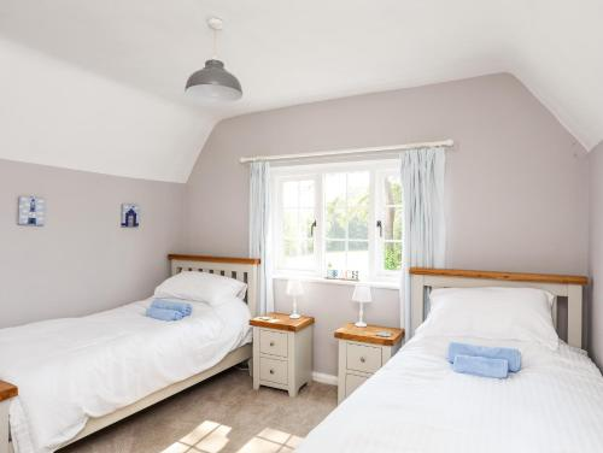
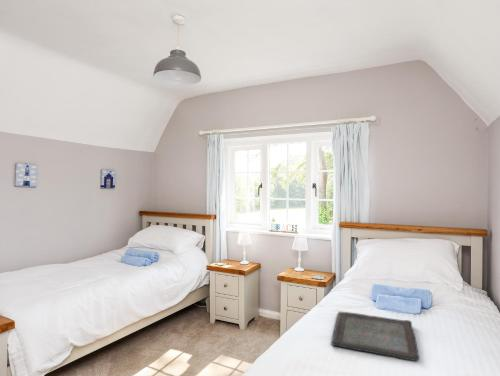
+ serving tray [331,311,420,362]
